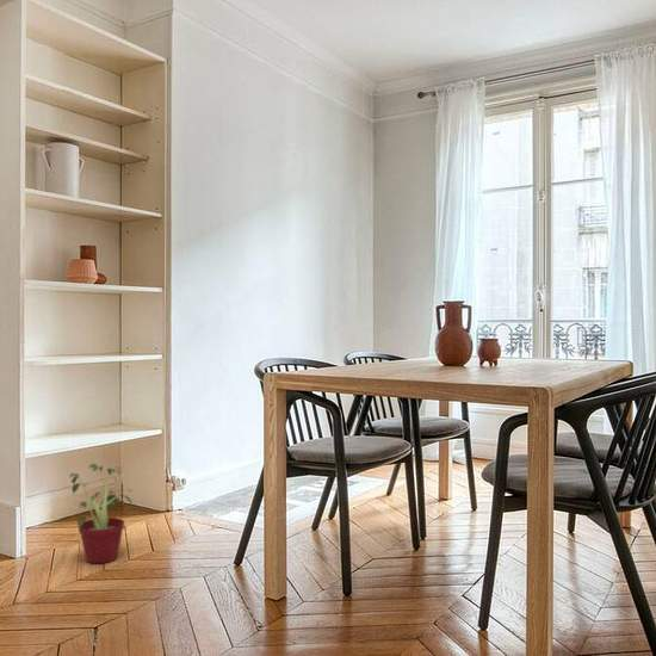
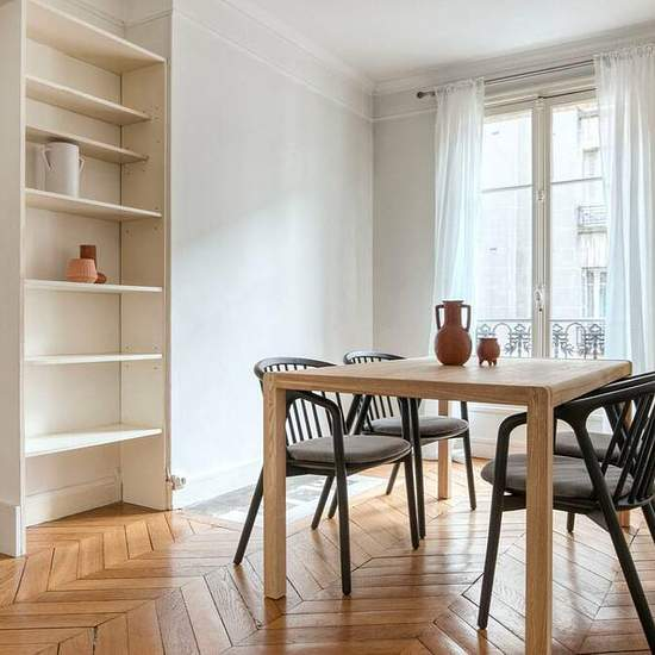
- potted plant [69,463,134,564]
